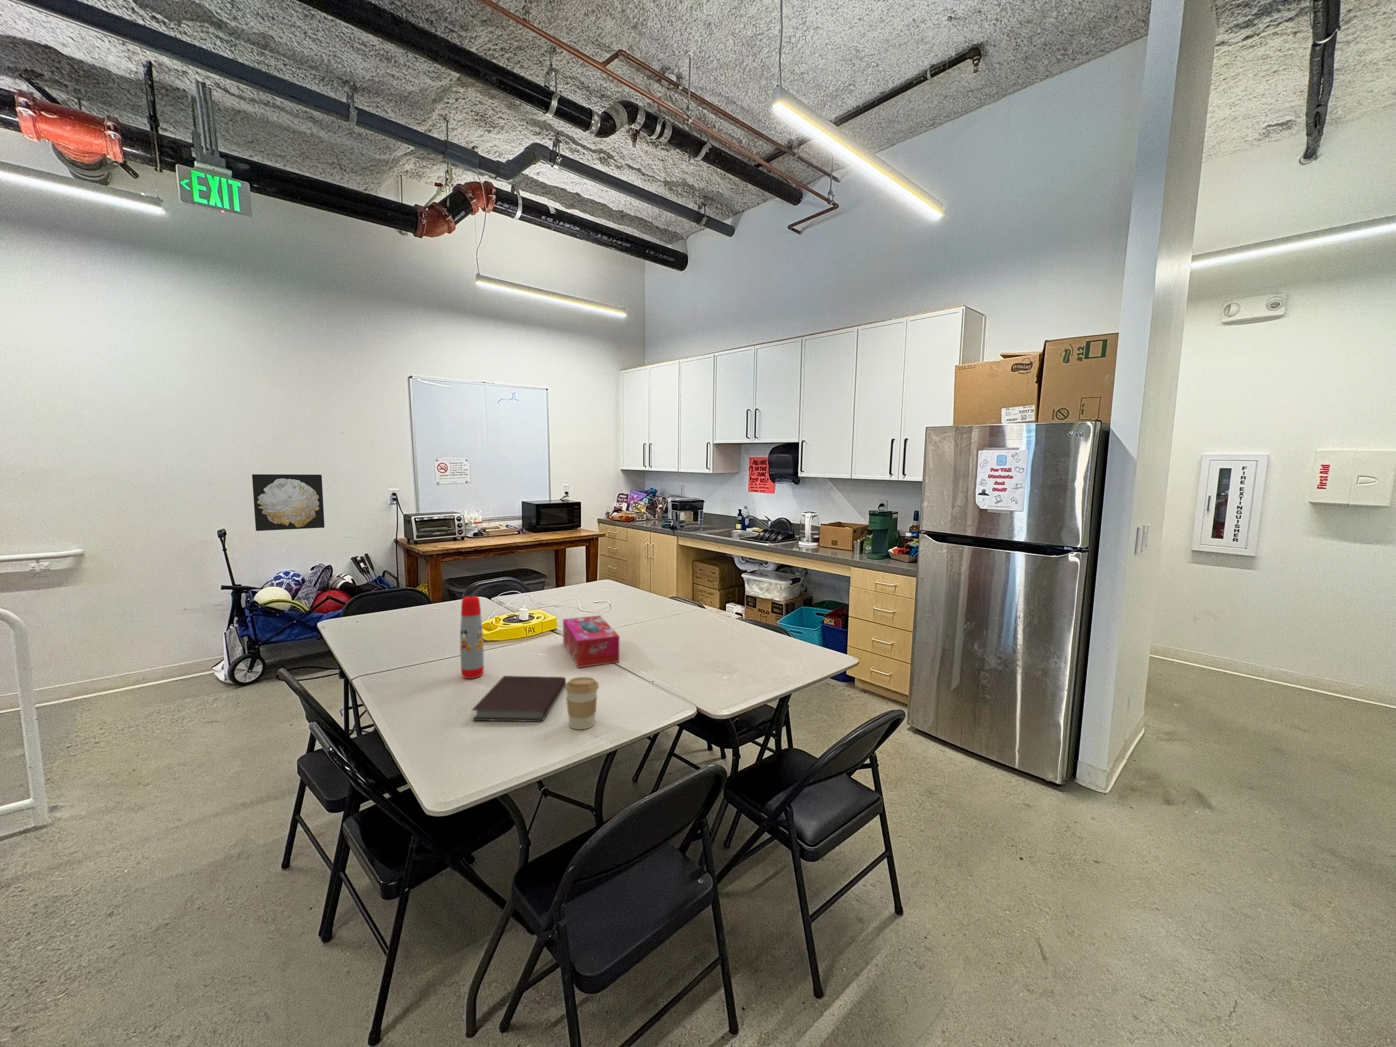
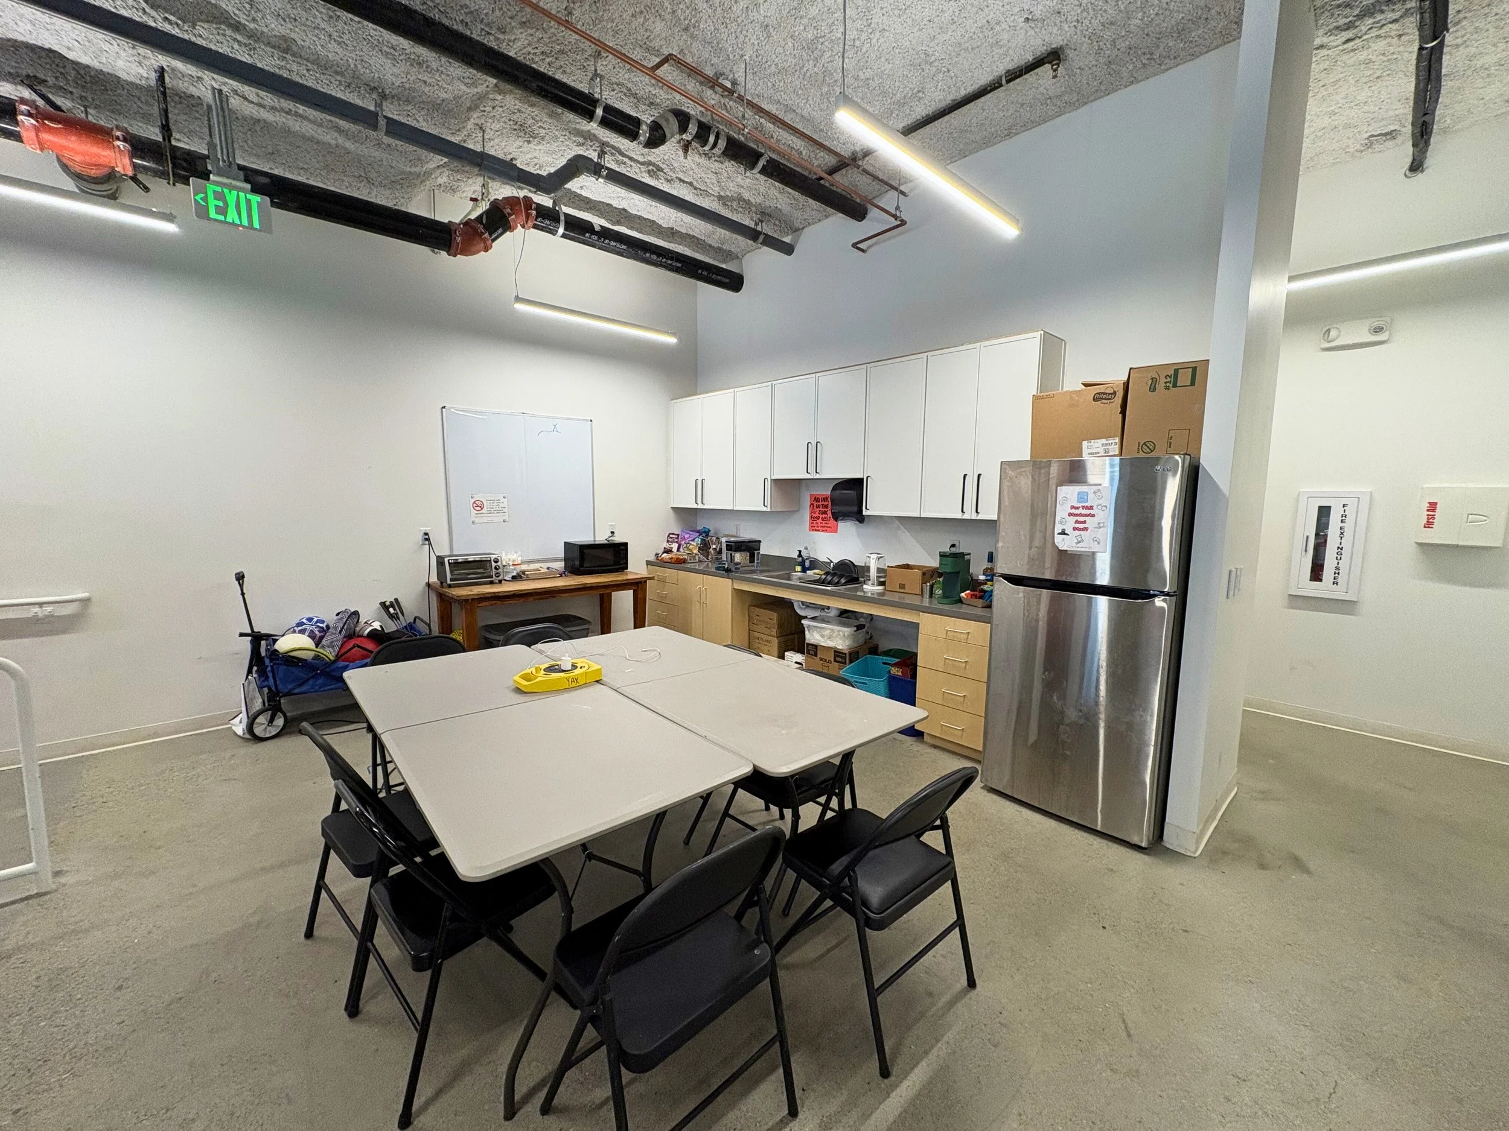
- coffee cup [564,676,600,730]
- notebook [470,675,566,721]
- tissue box [563,615,620,669]
- wall art [252,474,325,531]
- water bottle [459,595,484,679]
